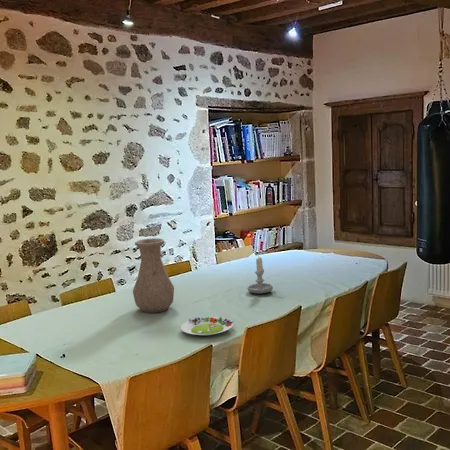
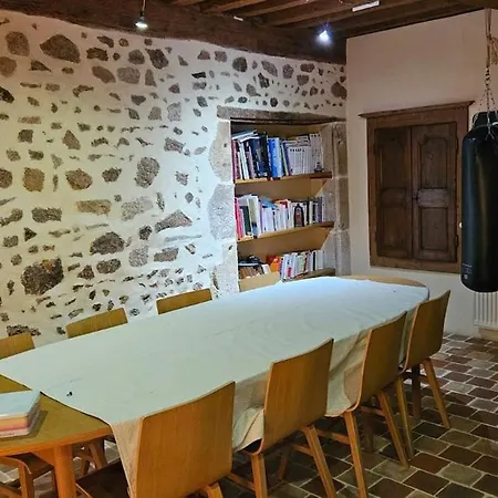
- vase [132,237,175,314]
- candle [247,255,274,295]
- salad plate [180,316,235,337]
